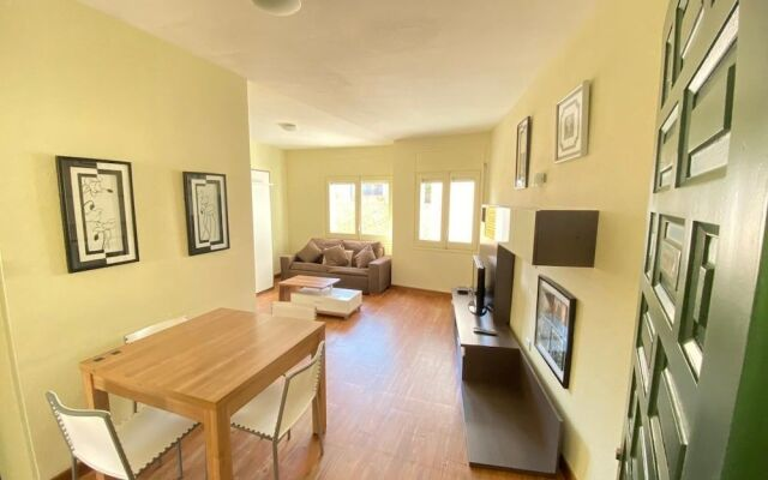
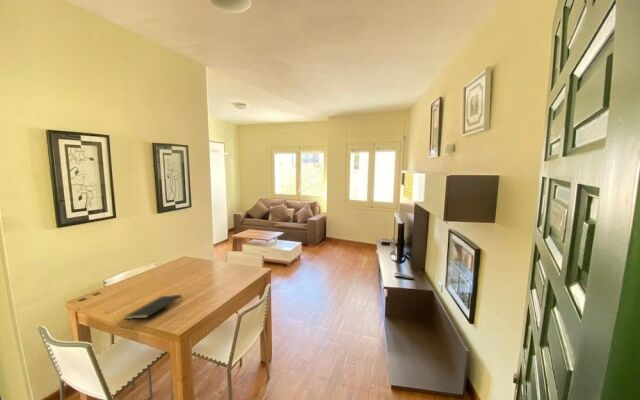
+ notepad [123,294,183,320]
